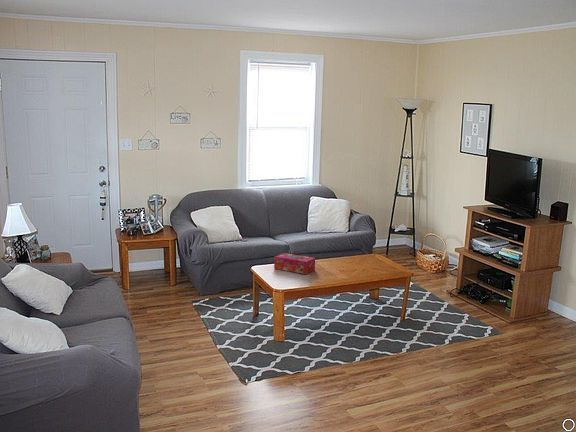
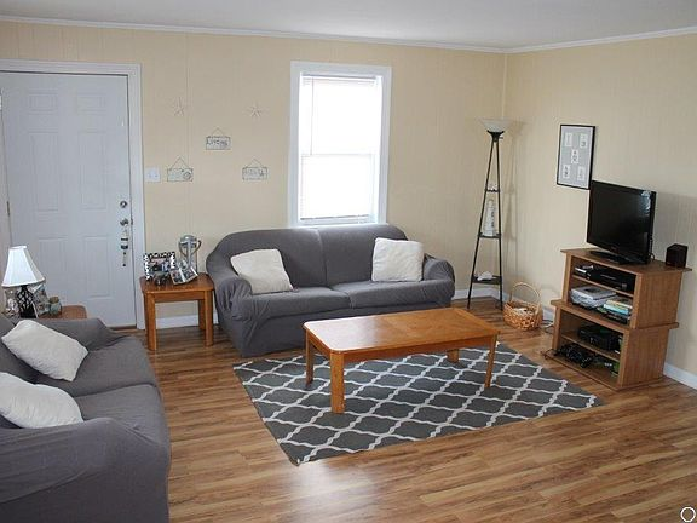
- tissue box [273,252,316,275]
